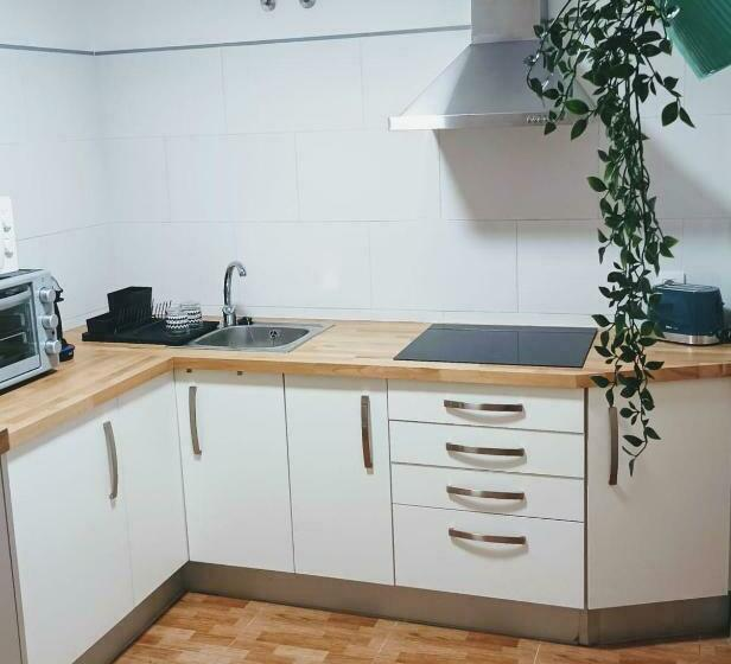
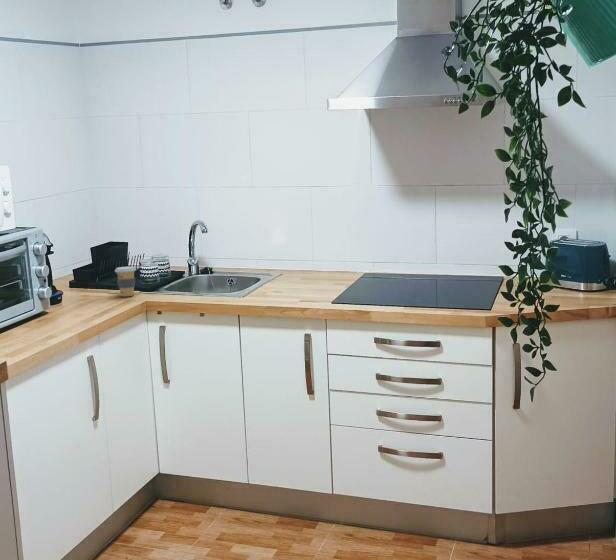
+ coffee cup [114,266,137,297]
